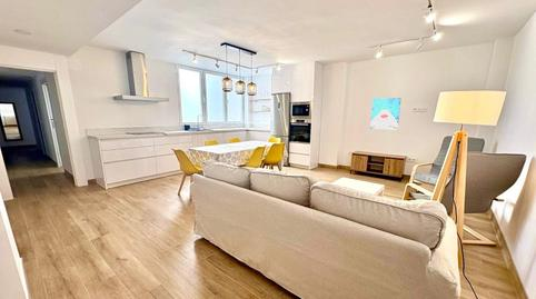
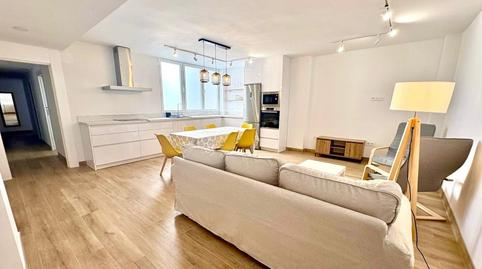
- wall art [369,97,401,130]
